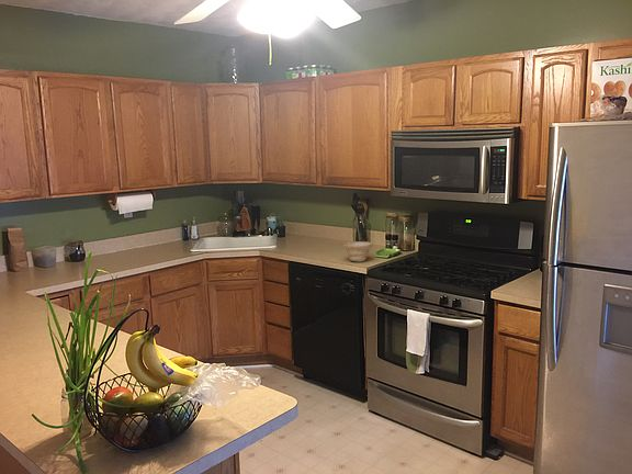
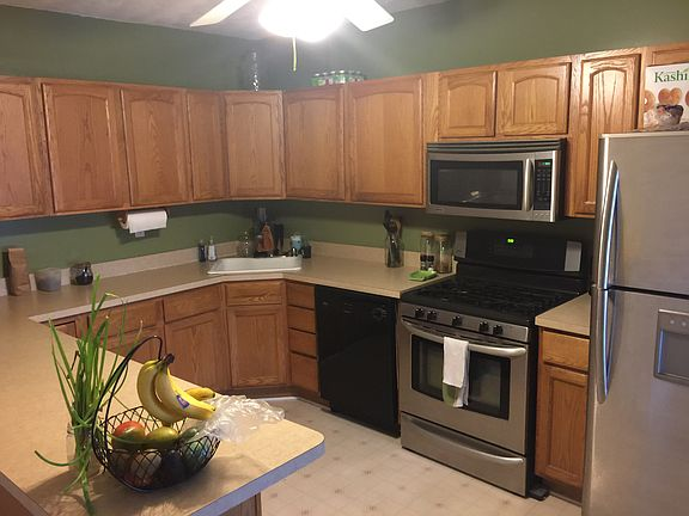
- bowl [342,240,373,263]
